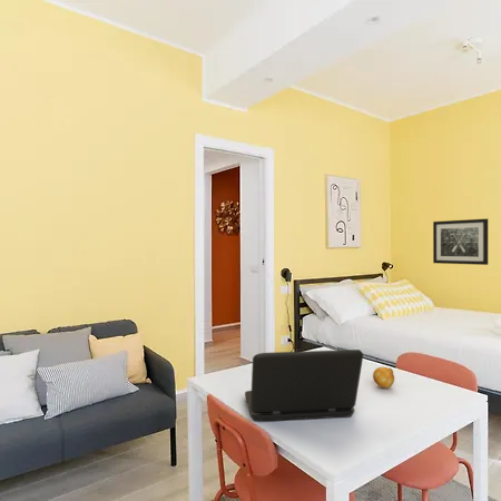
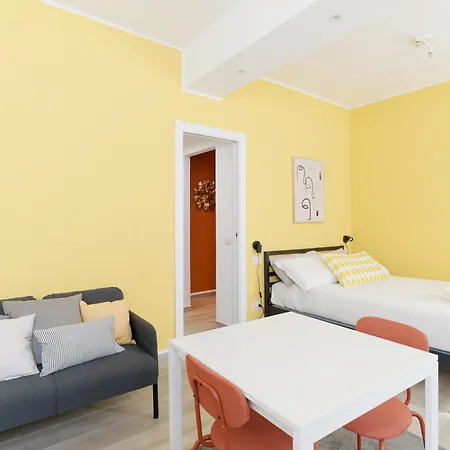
- fruit [372,366,395,390]
- wall art [432,218,489,266]
- laptop [244,348,364,423]
